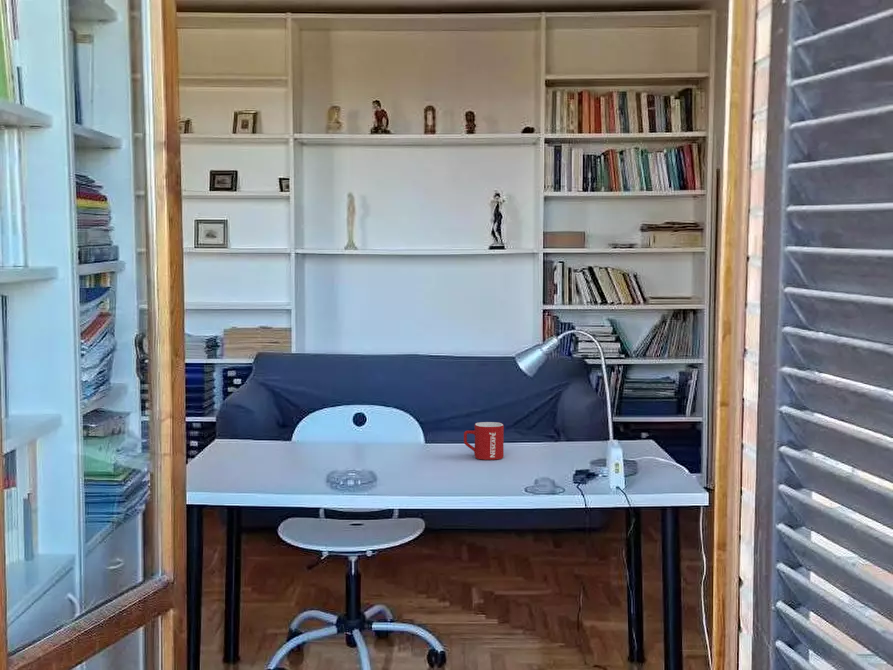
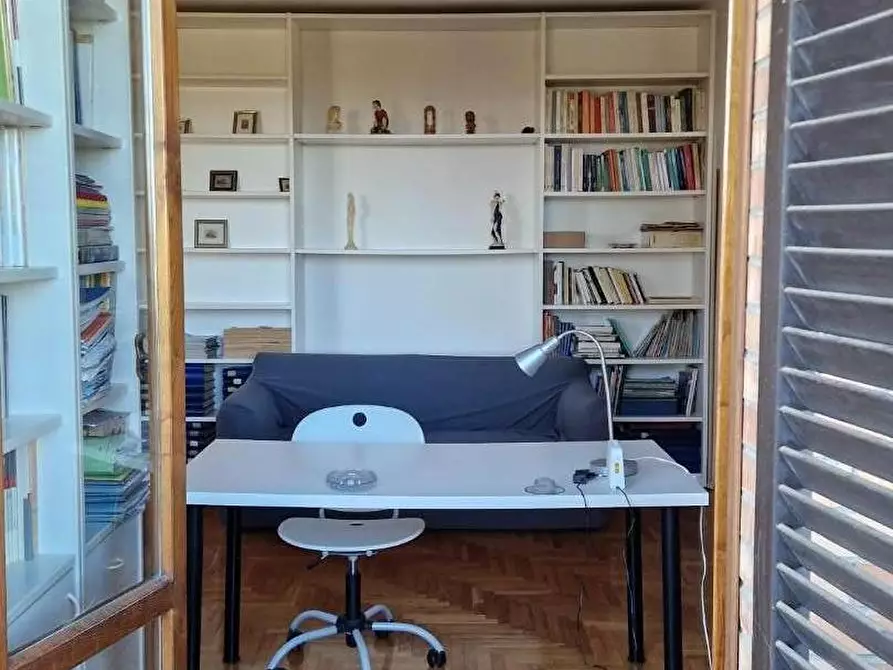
- mug [463,421,505,461]
